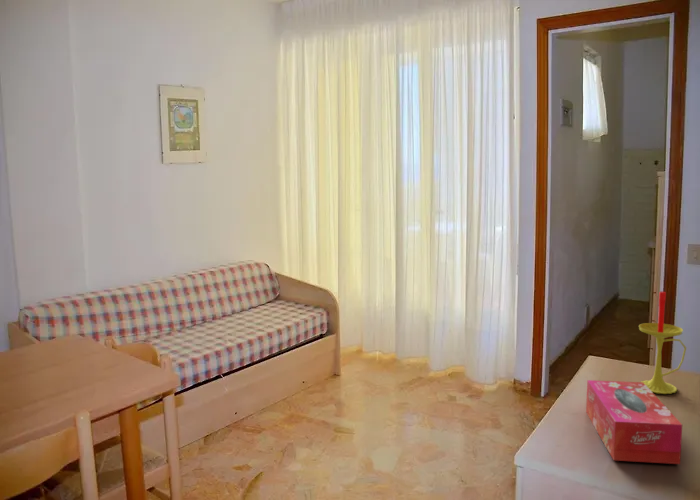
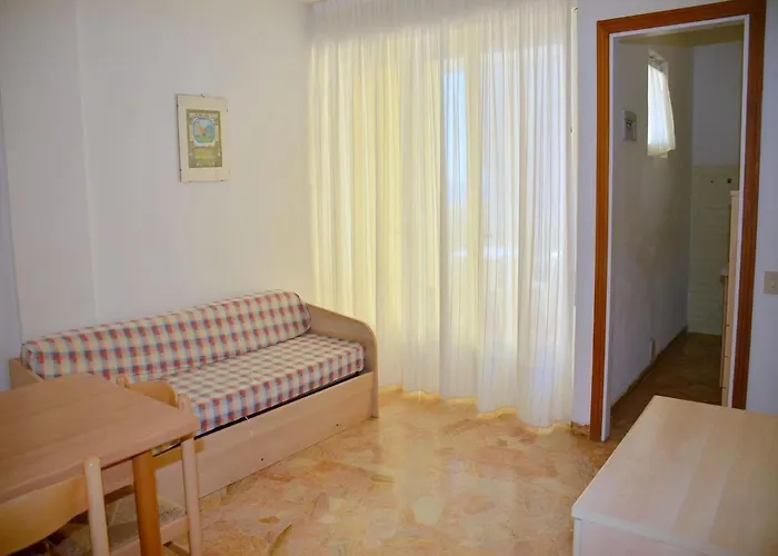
- tissue box [585,379,683,465]
- candle [638,288,687,395]
